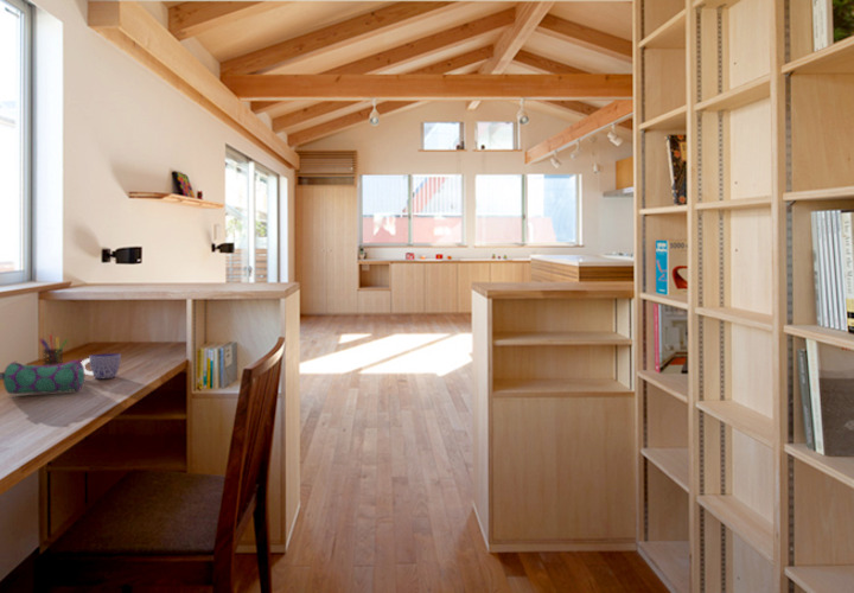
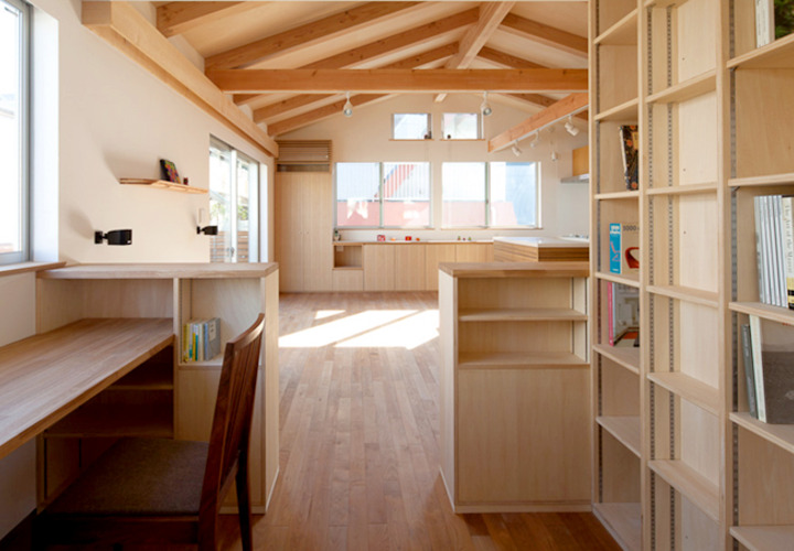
- cup [81,352,122,380]
- pen holder [38,333,69,365]
- pencil case [0,358,85,395]
